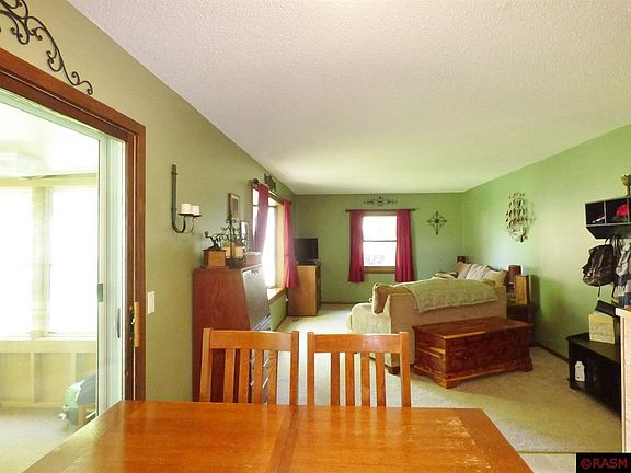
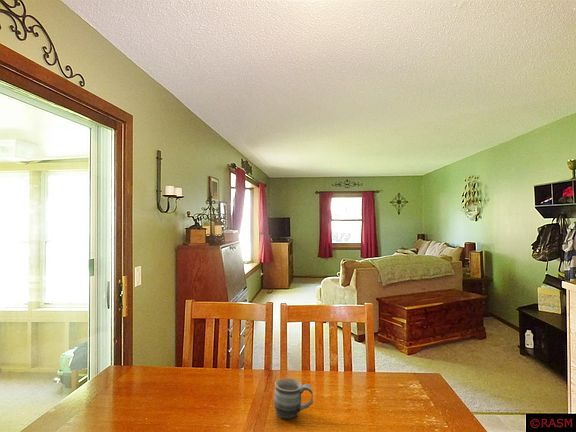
+ mug [273,377,314,421]
